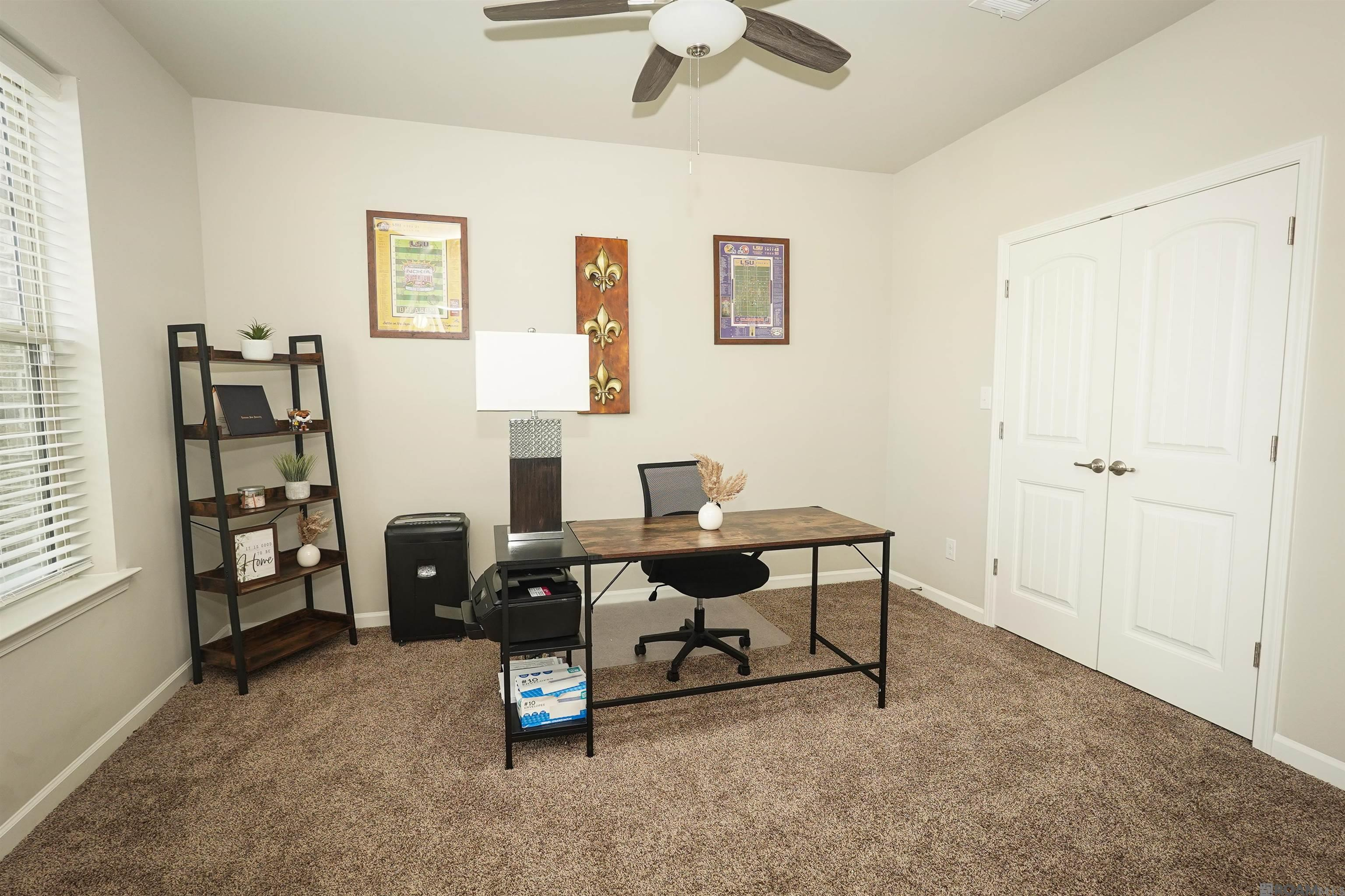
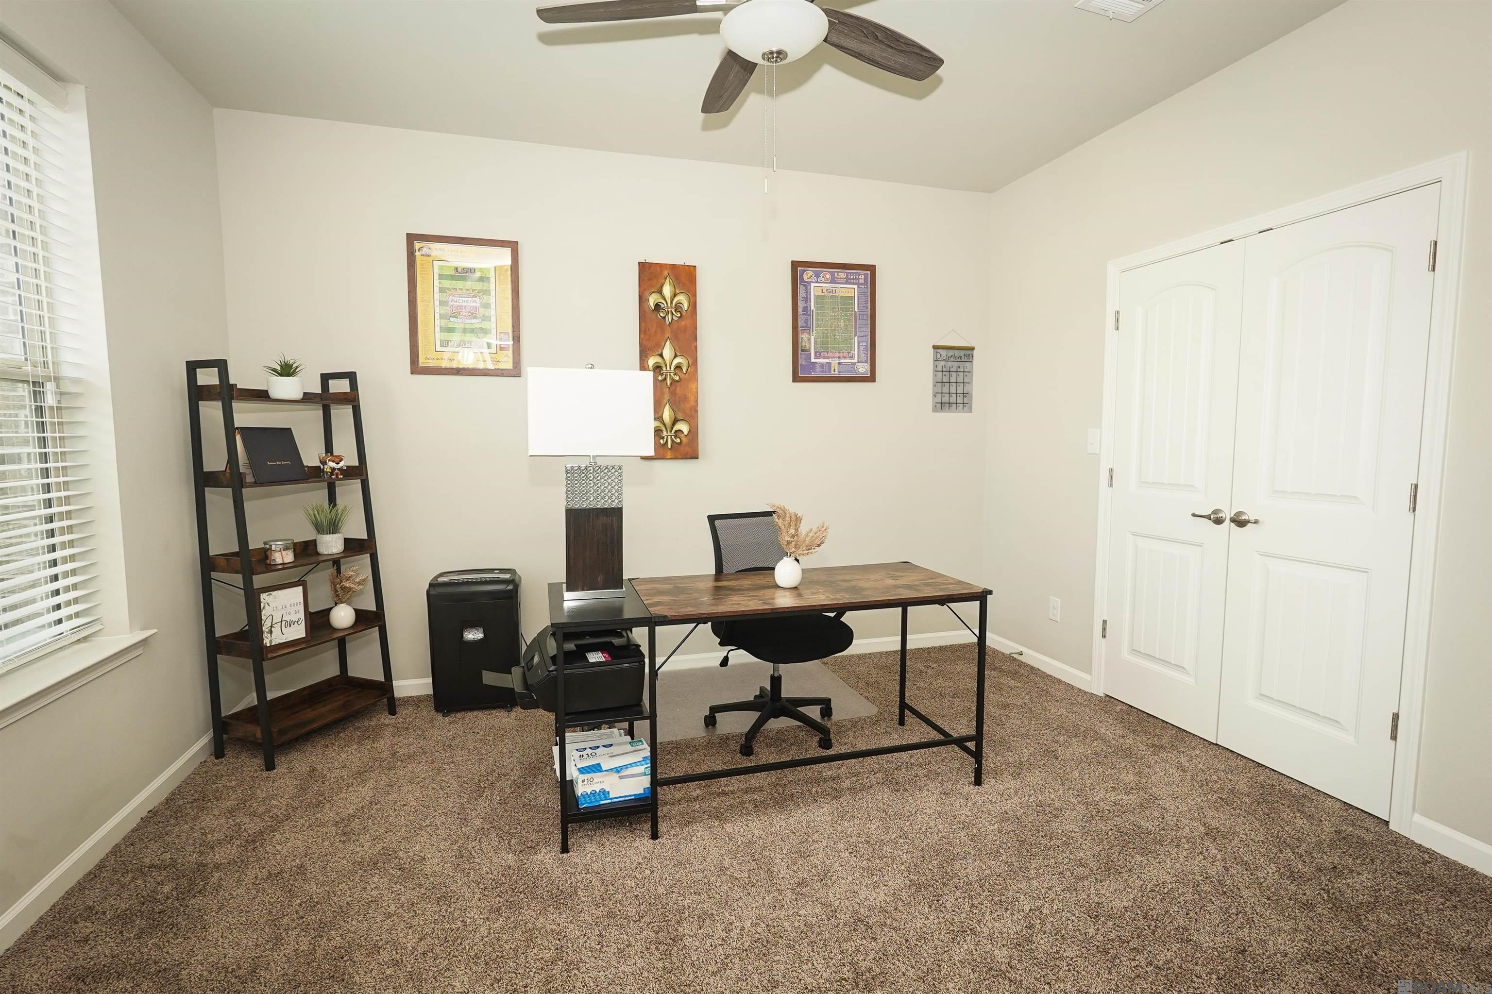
+ calendar [932,329,976,413]
